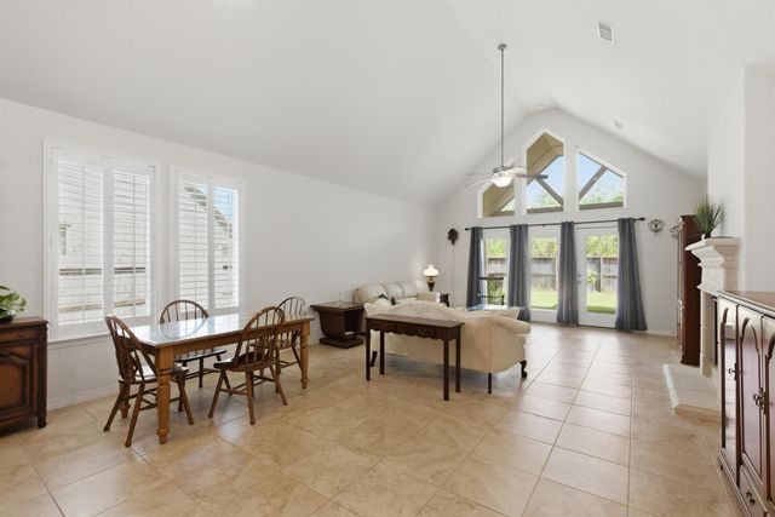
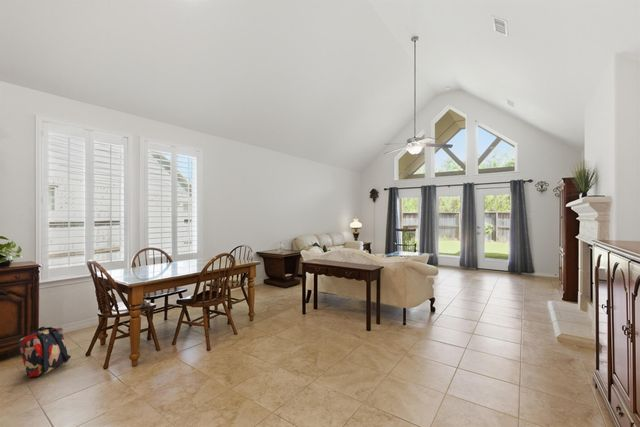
+ backpack [18,326,72,378]
